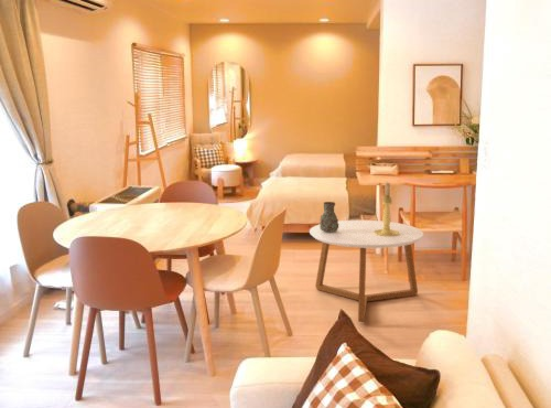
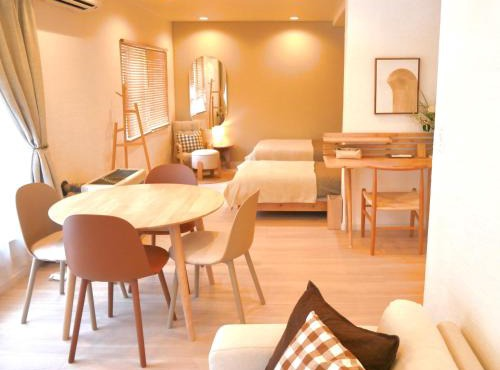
- decorative vase [318,201,339,233]
- coffee table [309,219,424,323]
- candle holder [374,181,399,236]
